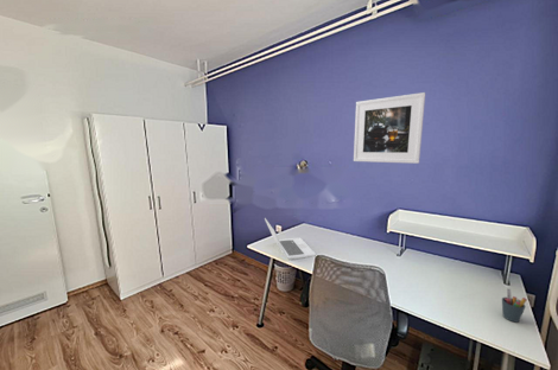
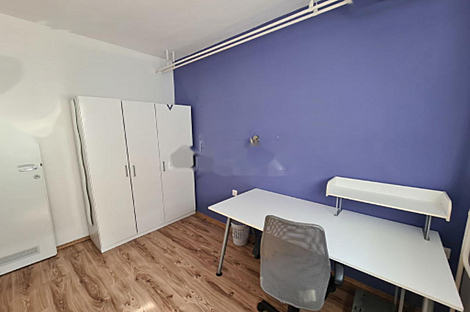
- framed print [353,91,426,165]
- pen holder [501,287,528,324]
- laptop [264,217,317,260]
